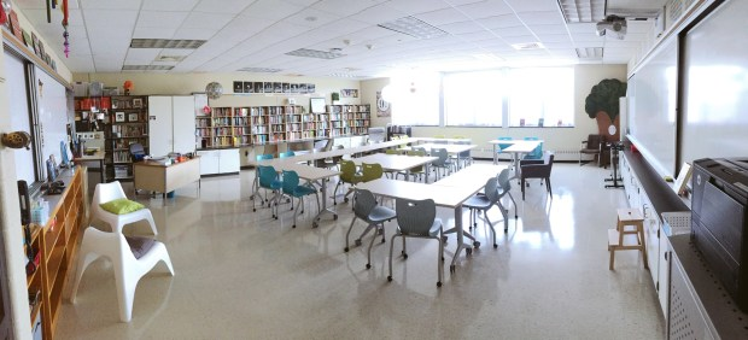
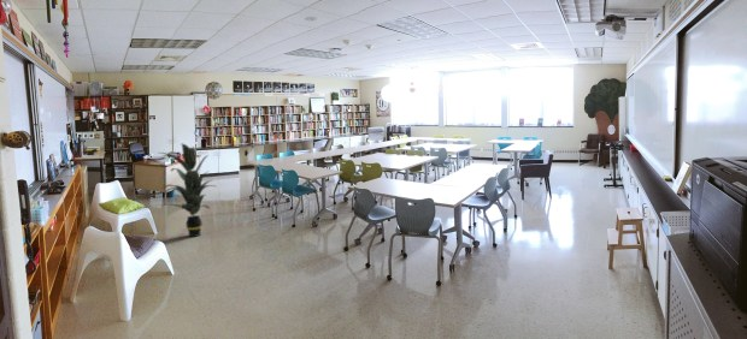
+ indoor plant [159,142,216,238]
